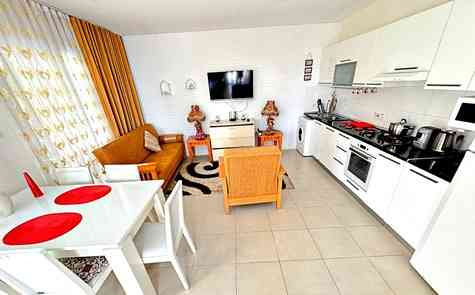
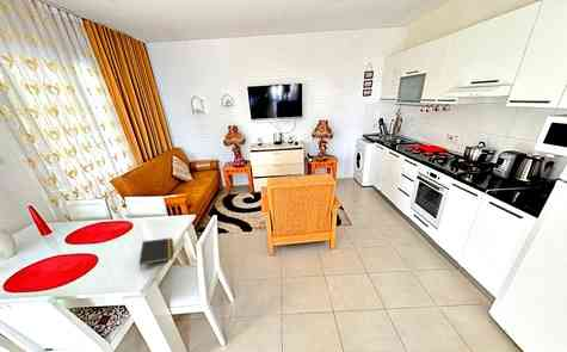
+ notepad [138,236,174,272]
